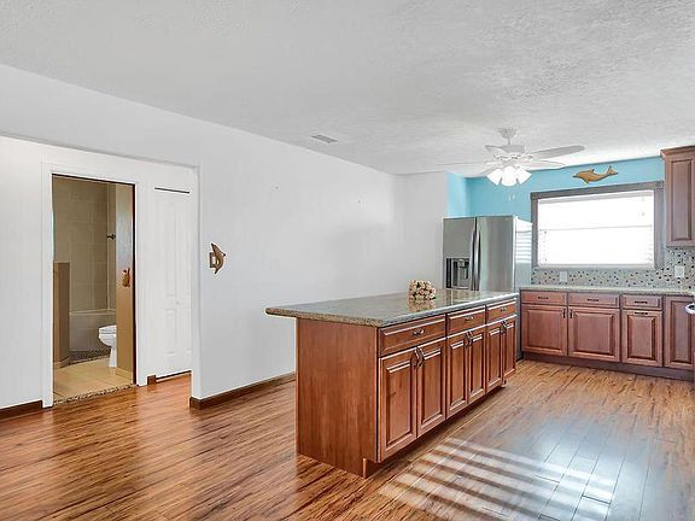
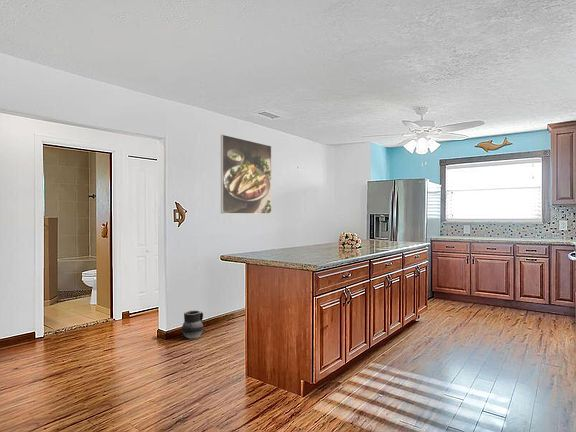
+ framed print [220,133,272,215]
+ ceramic jug [181,310,204,340]
